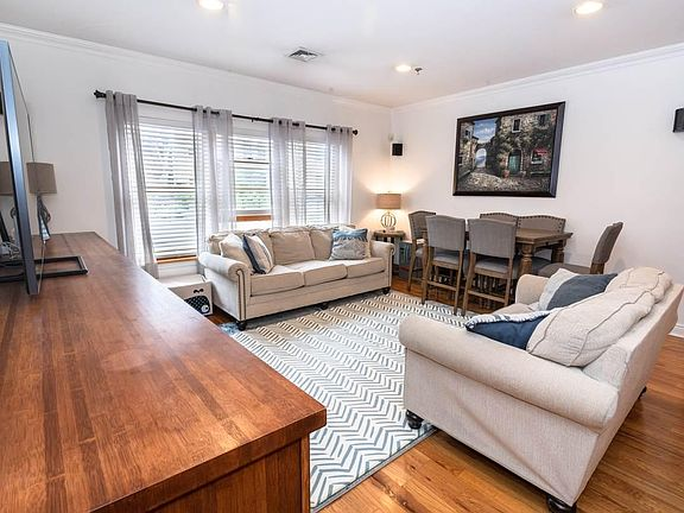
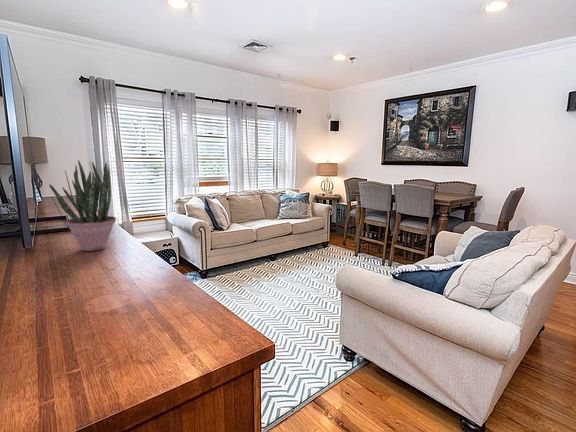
+ potted plant [48,159,117,252]
